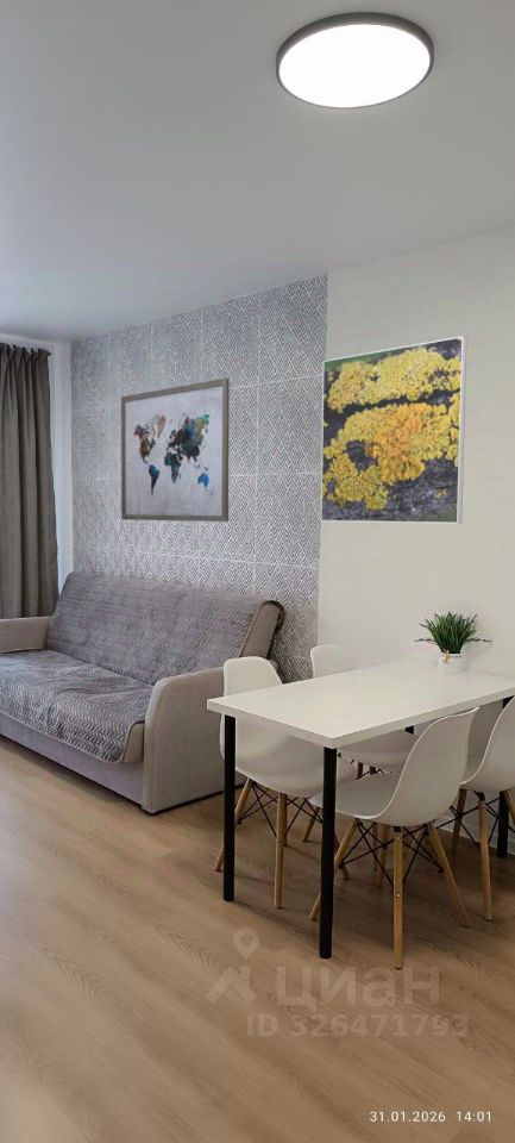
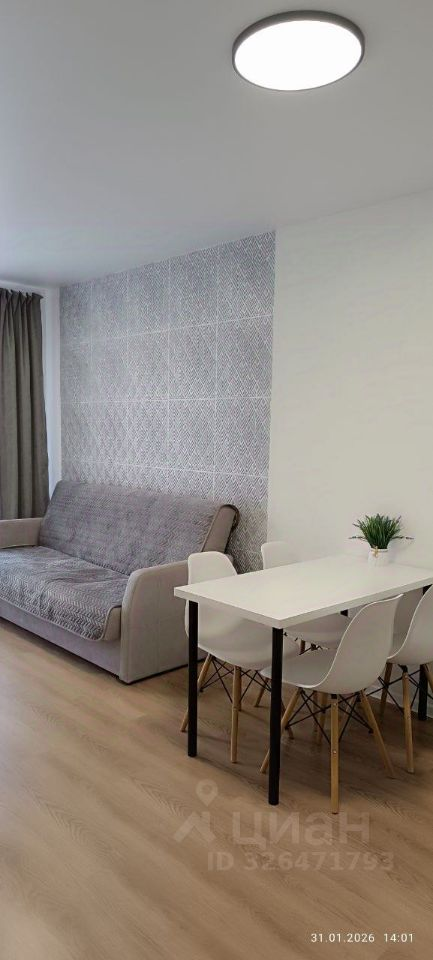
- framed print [320,335,467,525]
- wall art [120,377,231,523]
